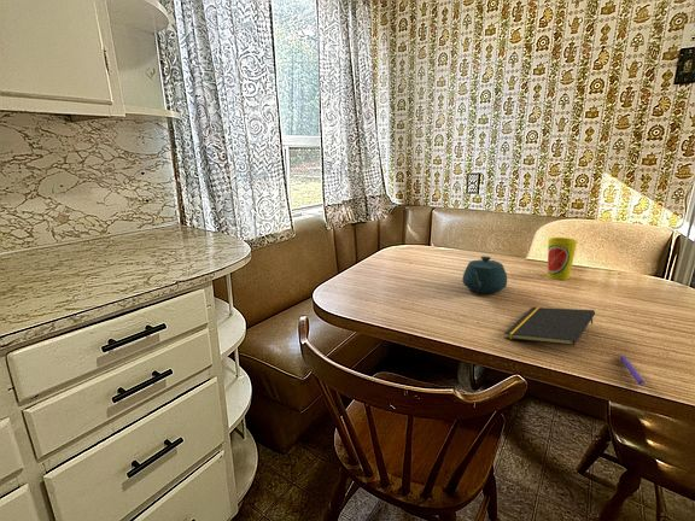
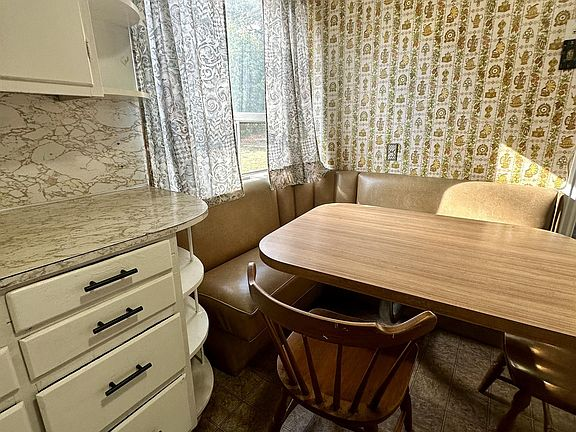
- cup [547,236,578,281]
- teapot [461,254,508,294]
- notepad [503,306,596,346]
- pen [619,353,646,387]
